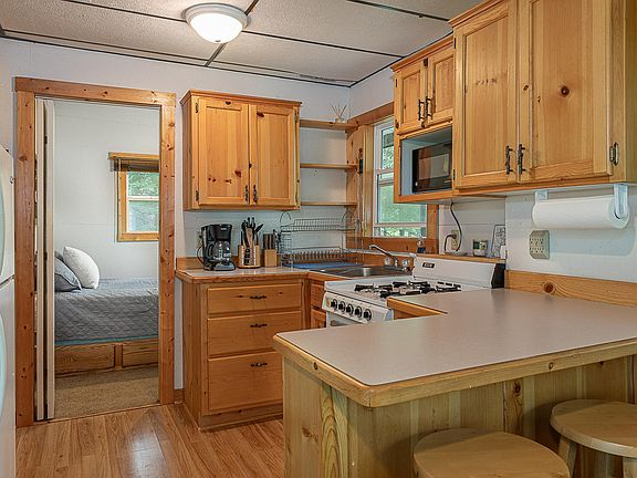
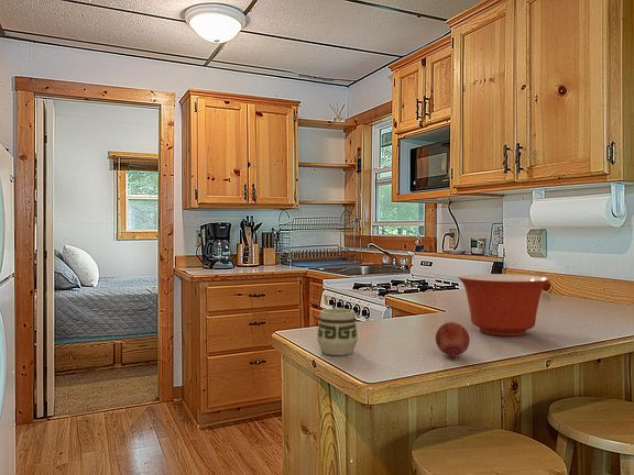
+ mixing bowl [457,273,550,336]
+ cup [316,308,359,356]
+ fruit [435,321,471,360]
